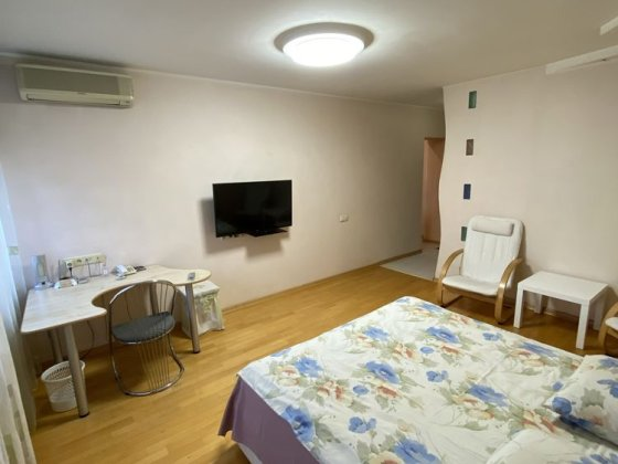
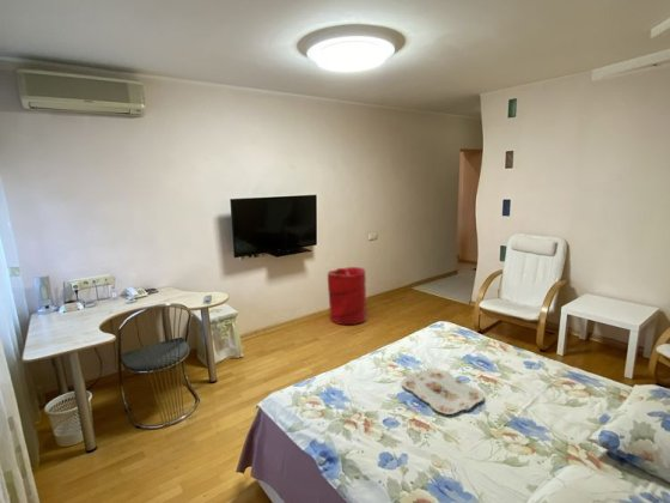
+ laundry hamper [327,266,368,326]
+ serving tray [400,368,486,416]
